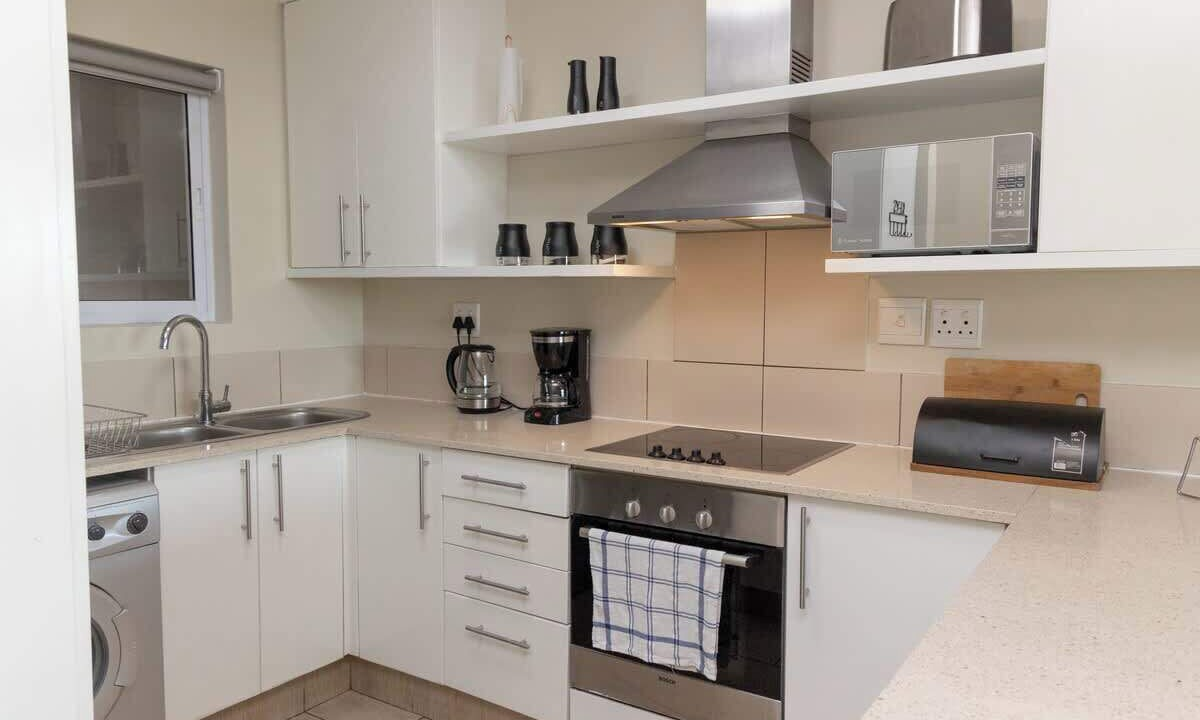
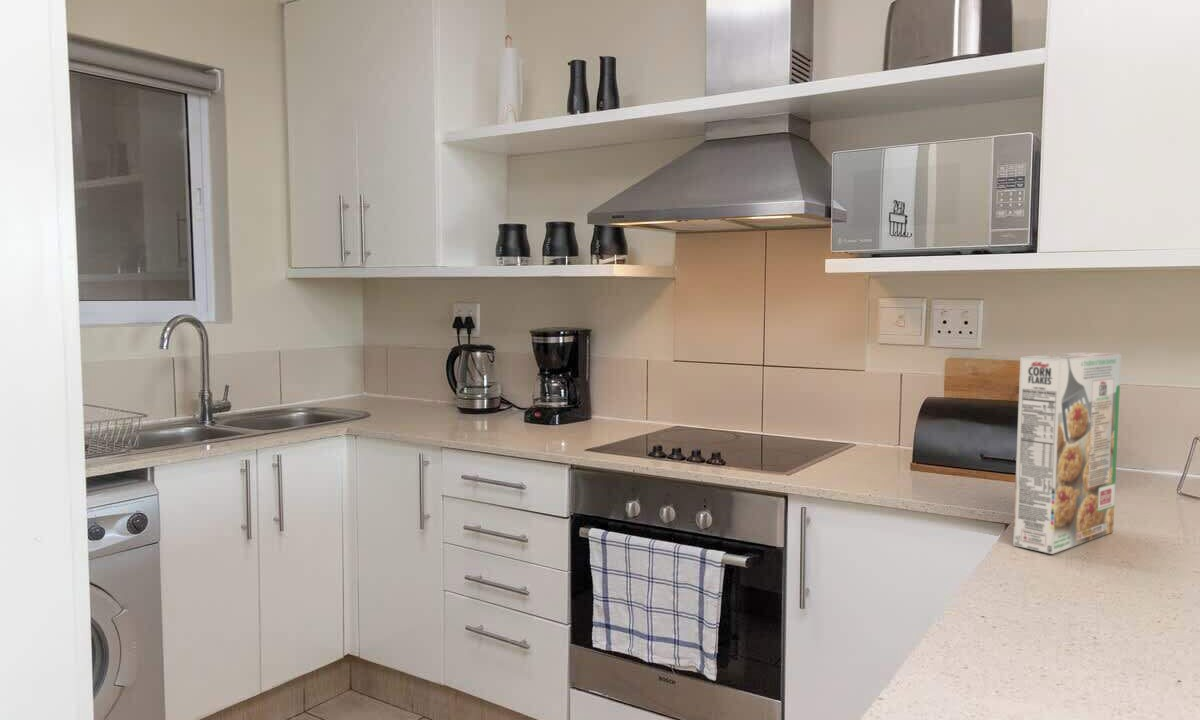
+ cereal box [1012,351,1122,555]
